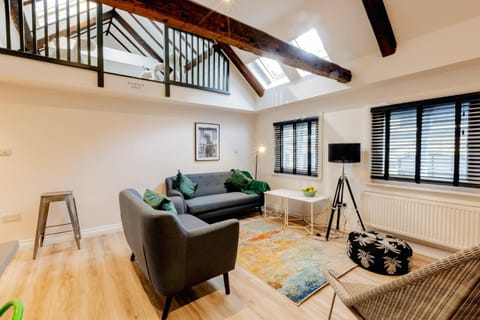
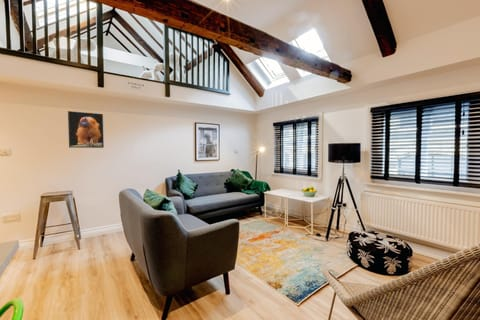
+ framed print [67,110,105,149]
